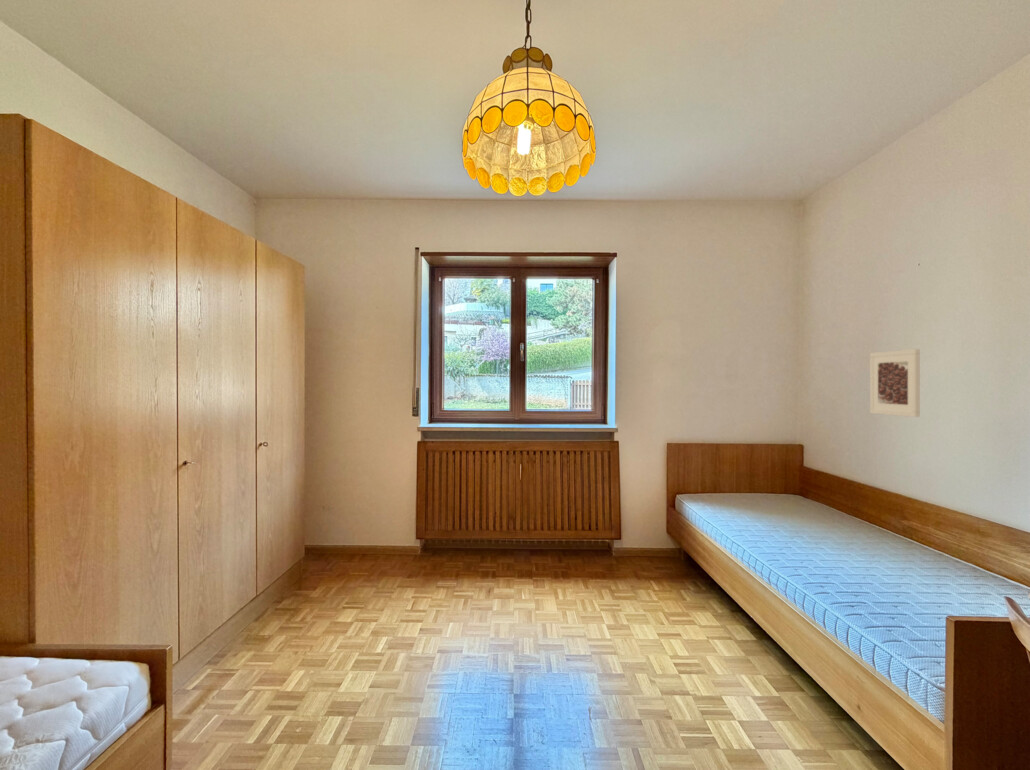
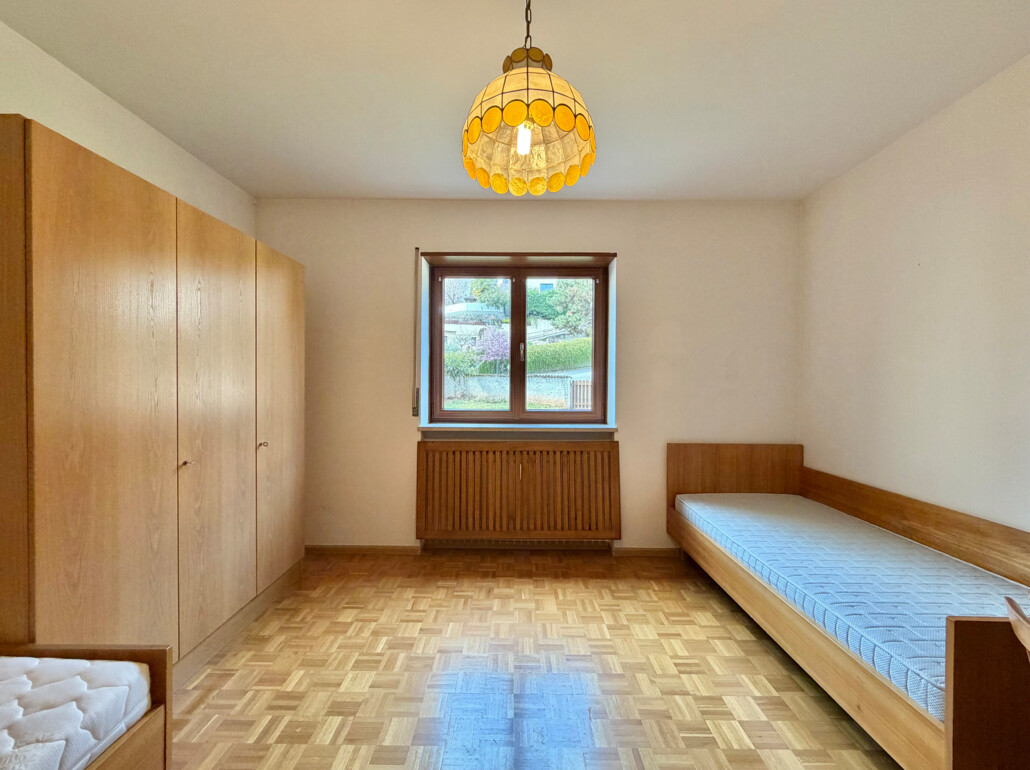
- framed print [869,348,921,418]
